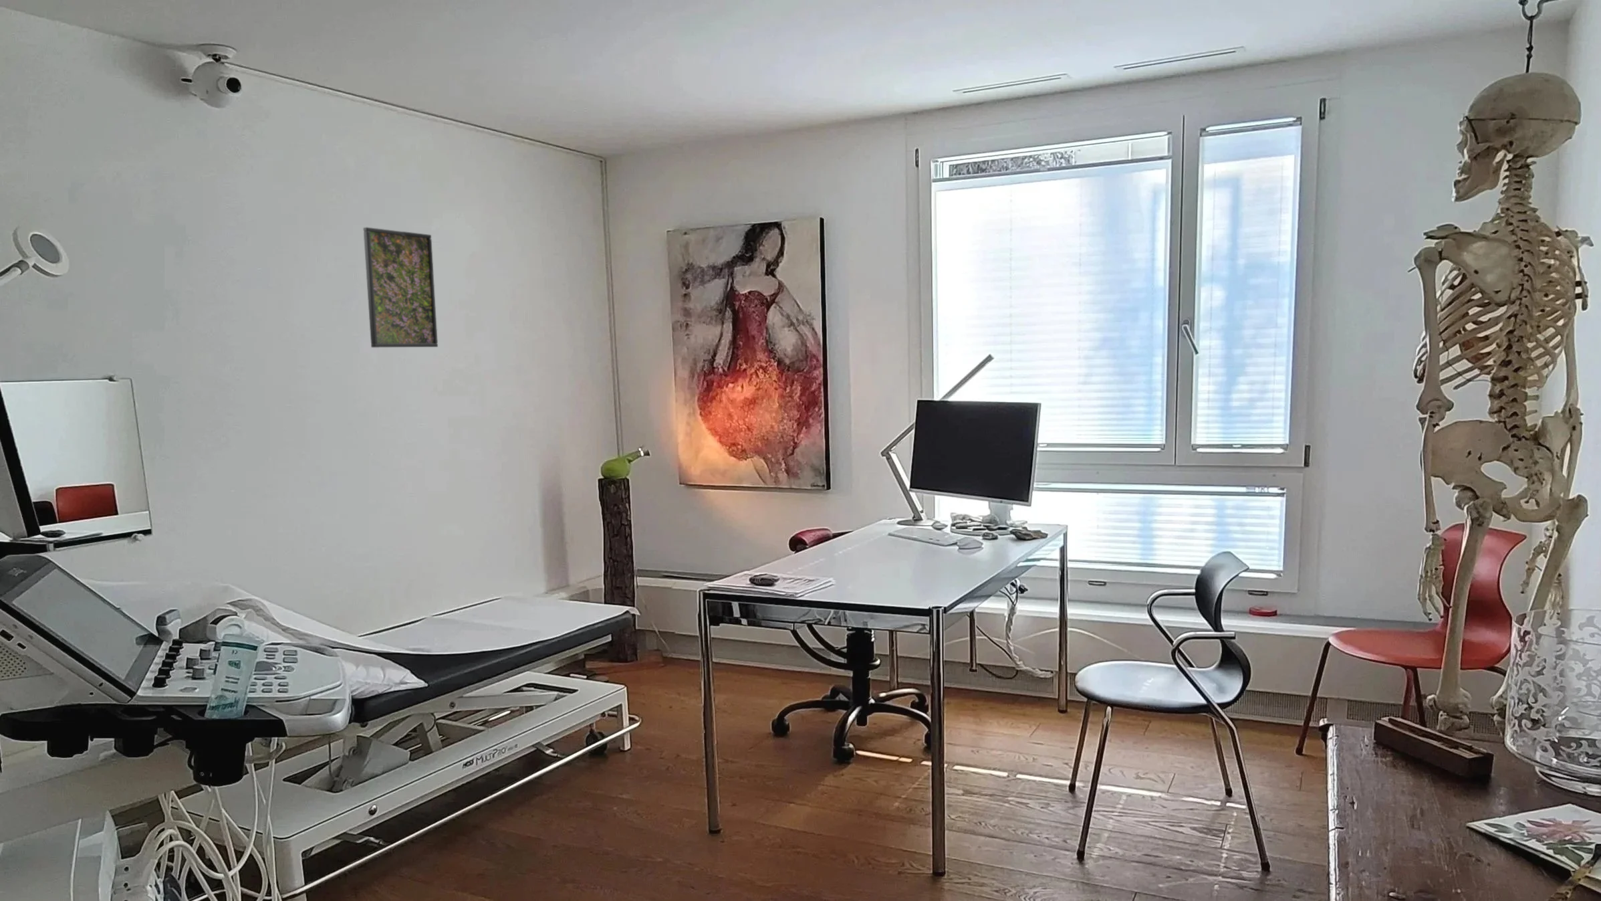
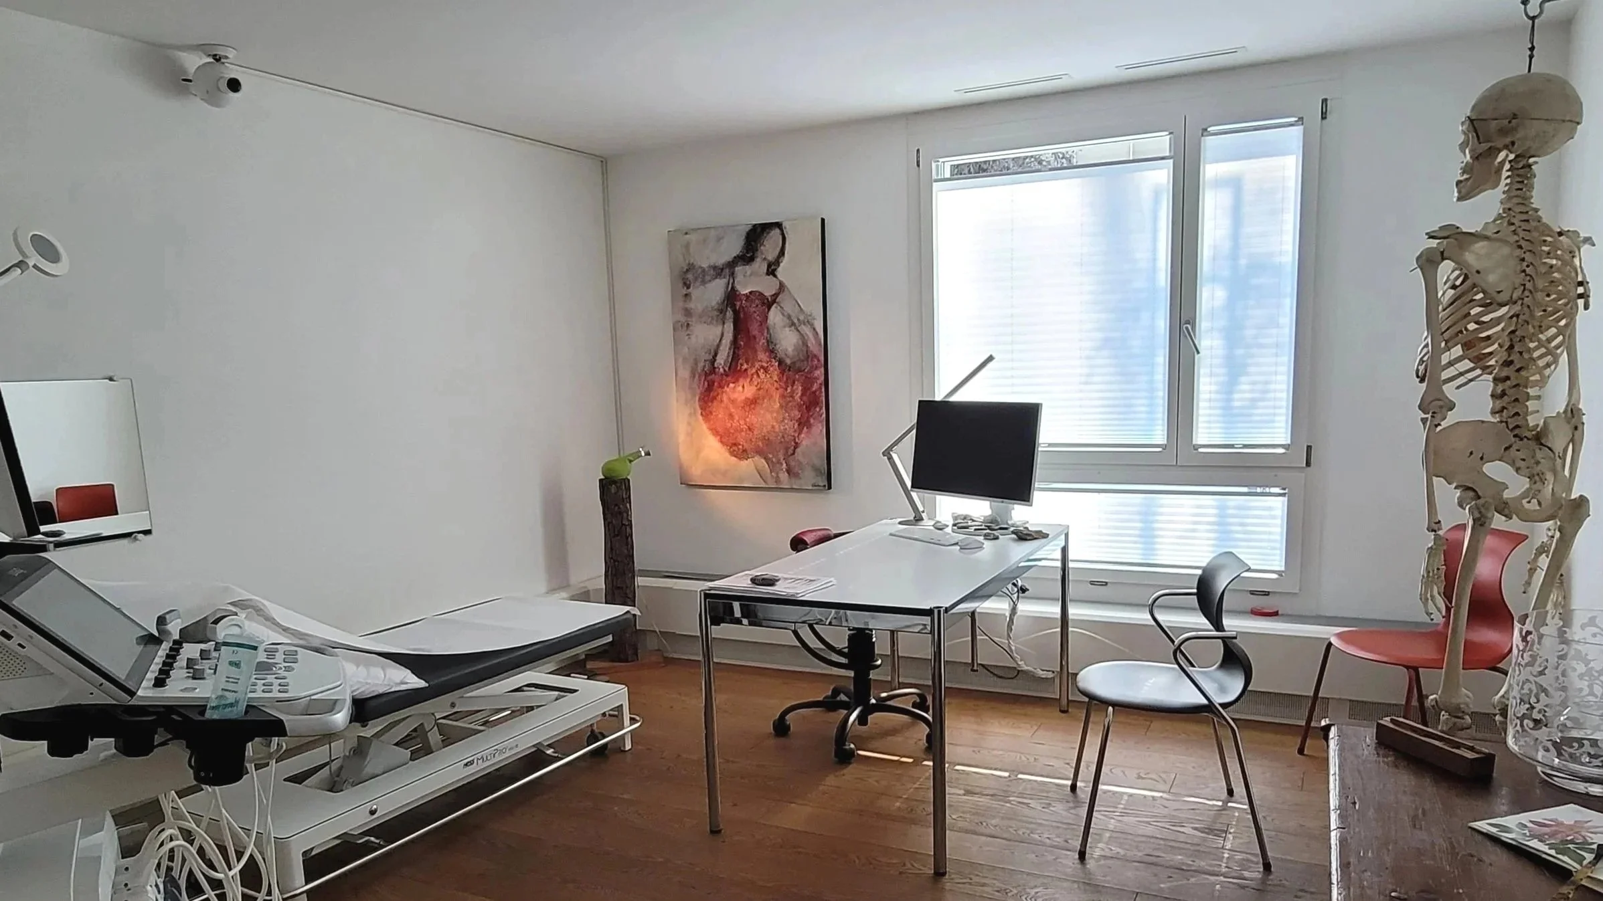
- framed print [362,227,439,349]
